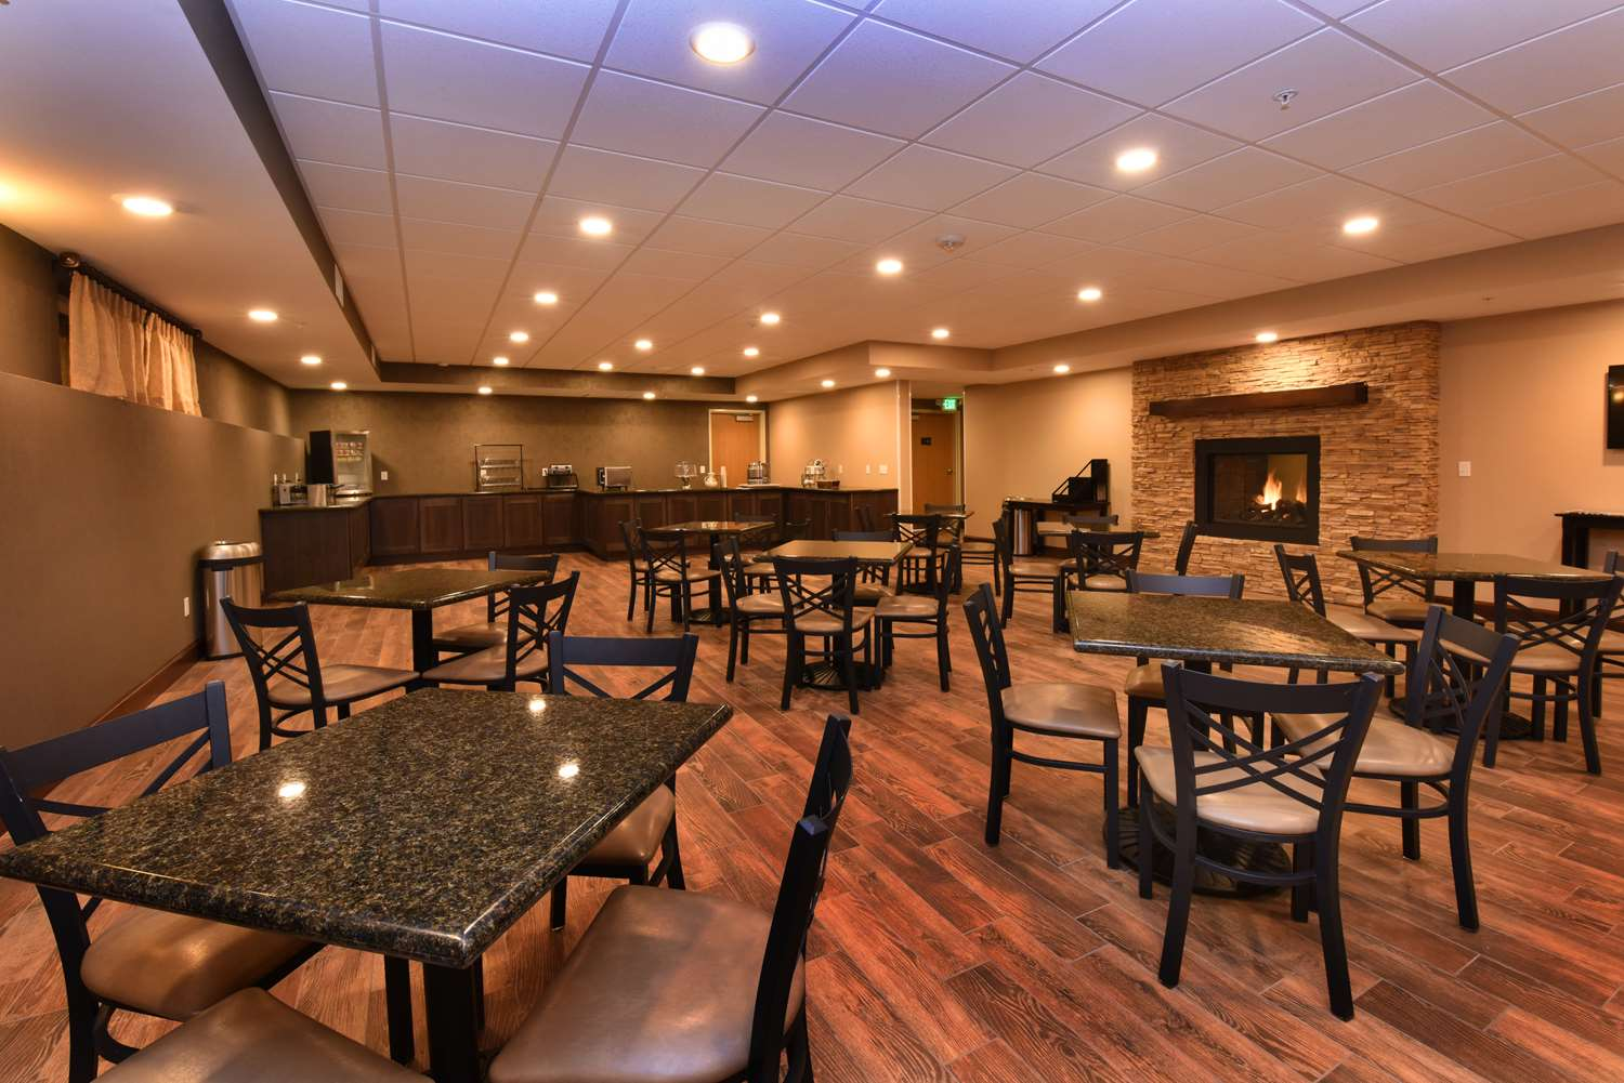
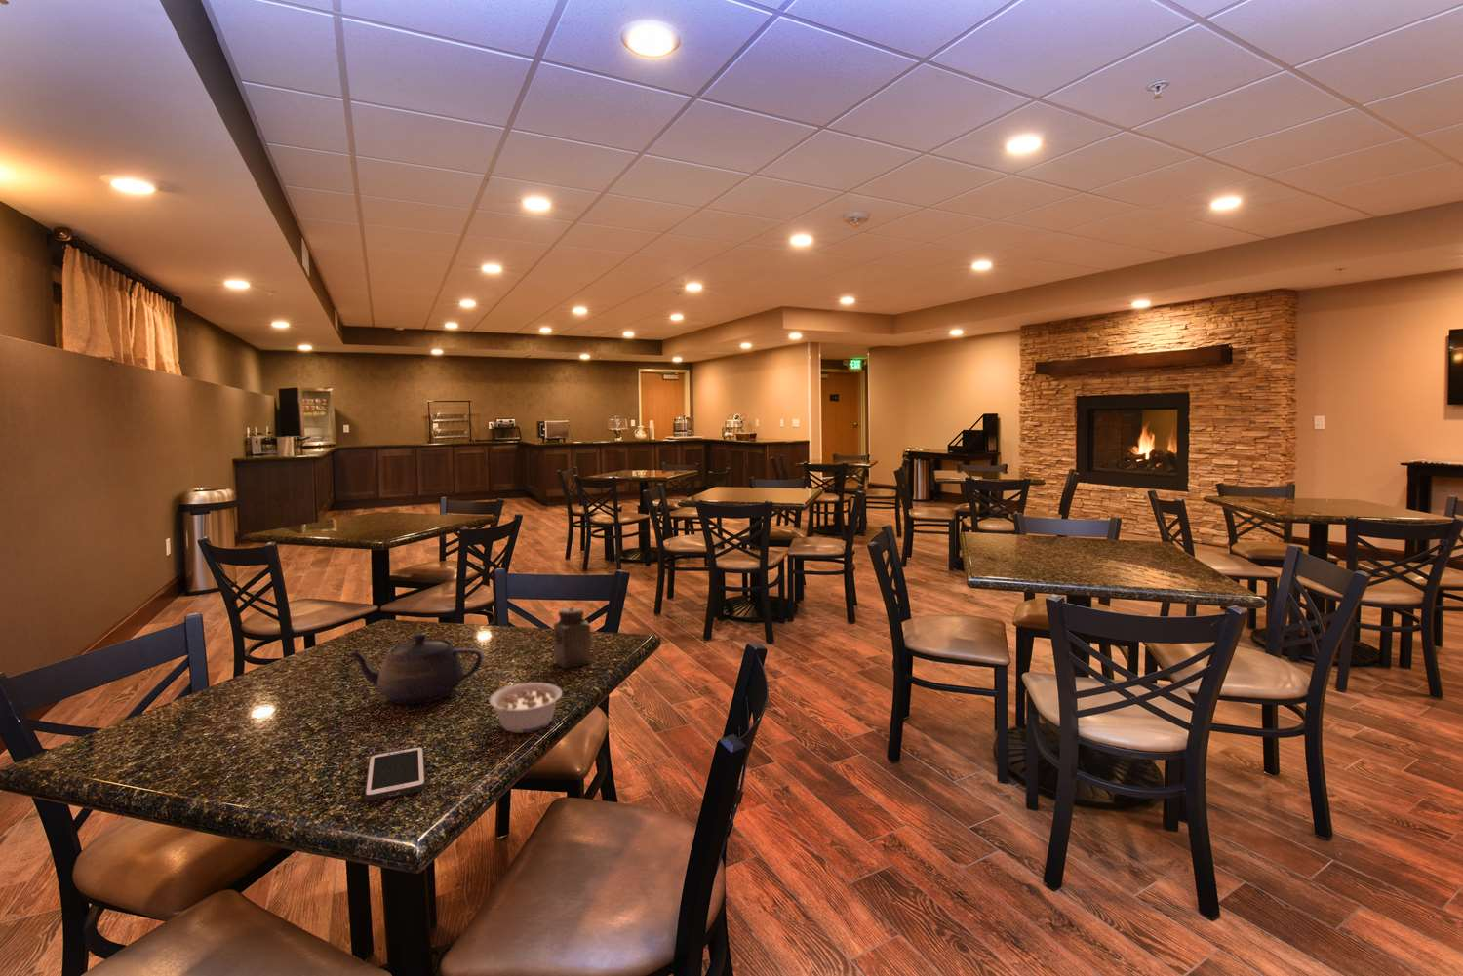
+ salt shaker [553,607,592,670]
+ cell phone [364,745,426,802]
+ teapot [345,632,485,706]
+ legume [488,682,563,734]
